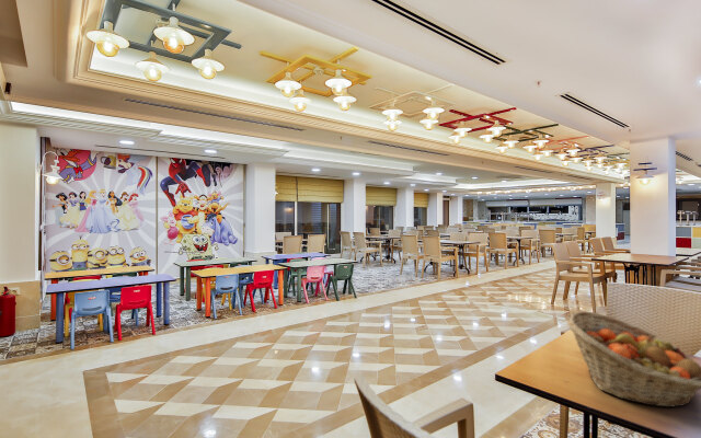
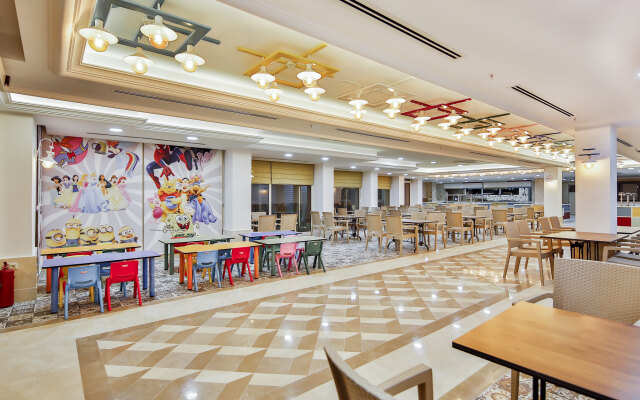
- fruit basket [565,310,701,408]
